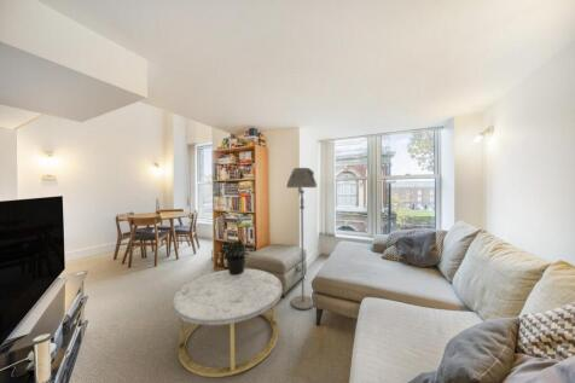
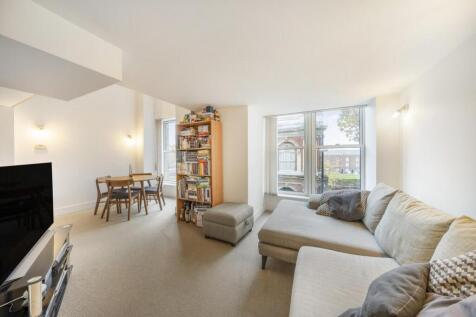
- floor lamp [285,167,318,311]
- potted plant [219,238,249,275]
- coffee table [170,267,284,378]
